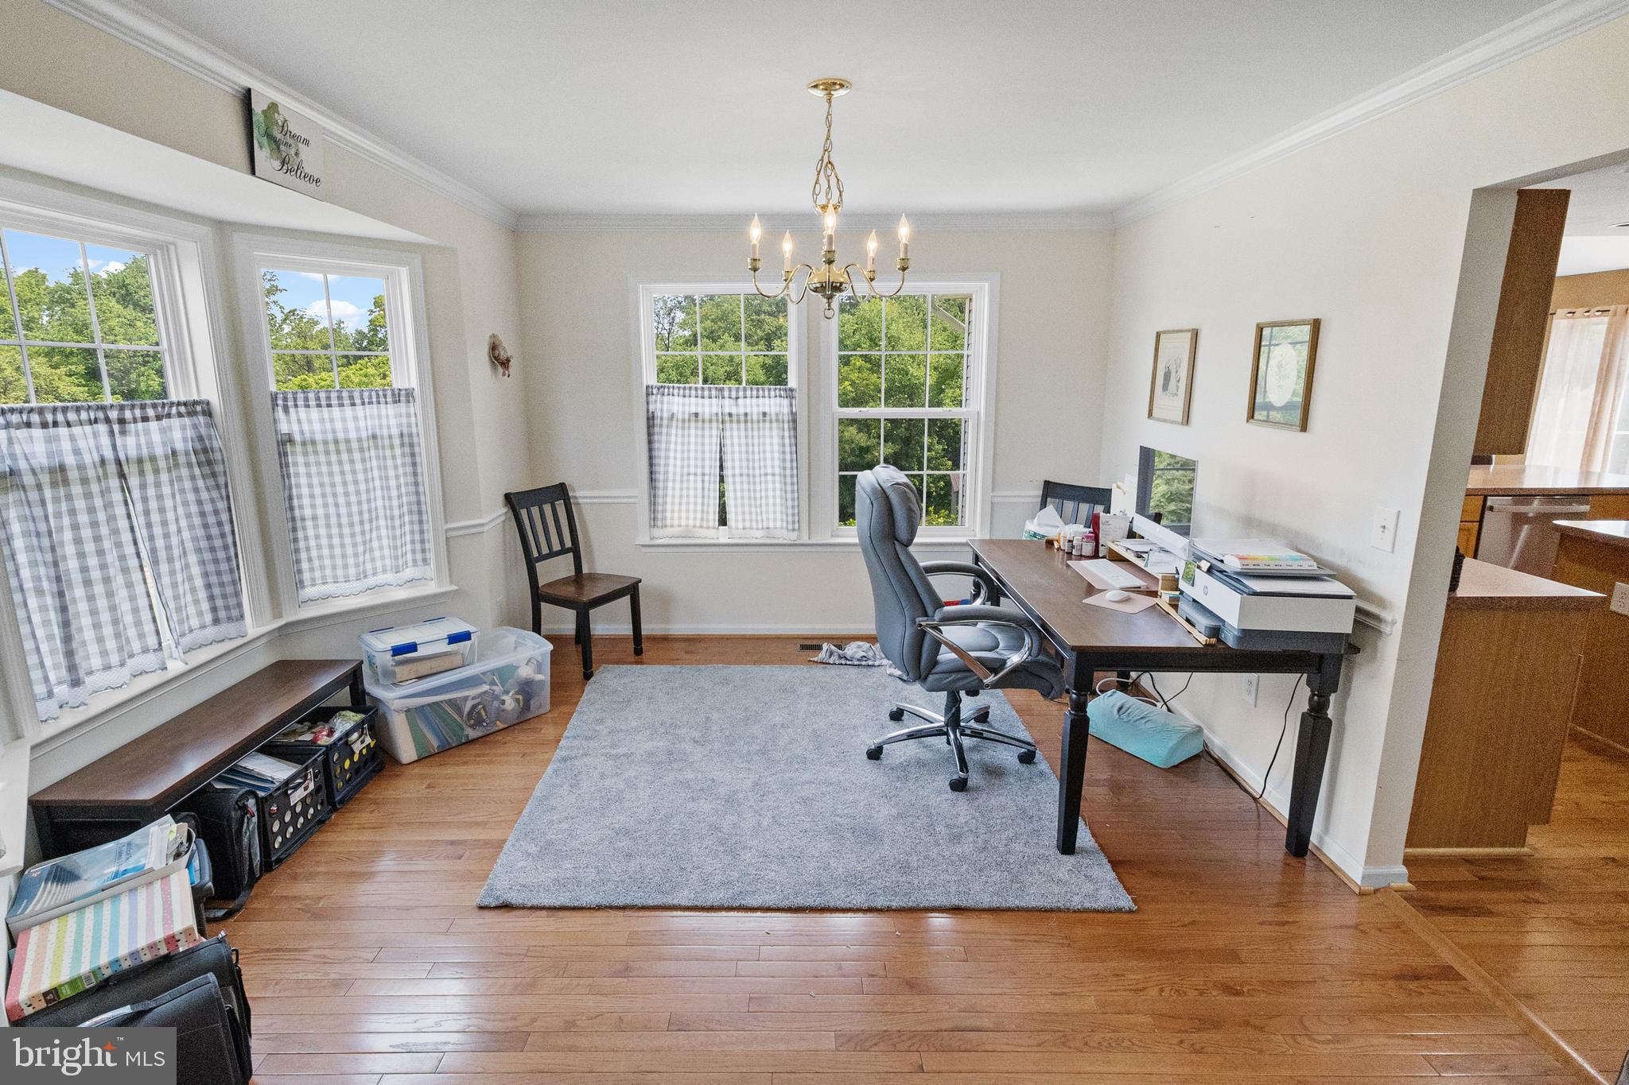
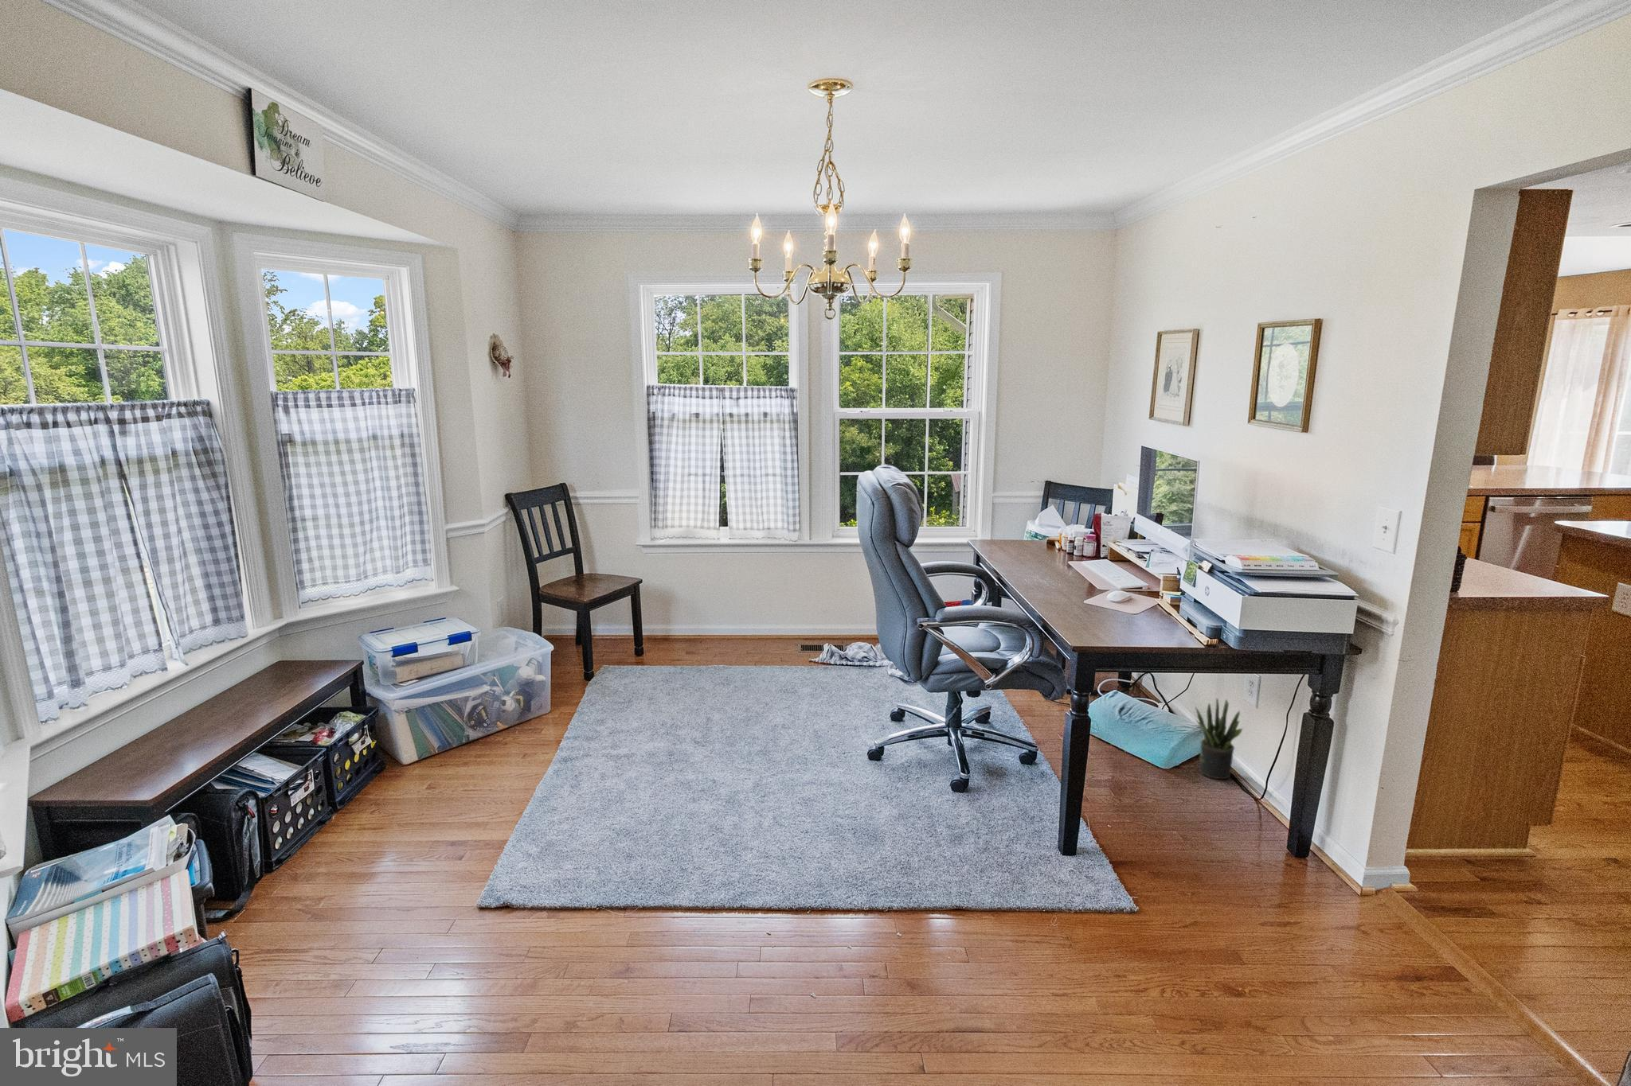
+ potted plant [1194,697,1243,779]
